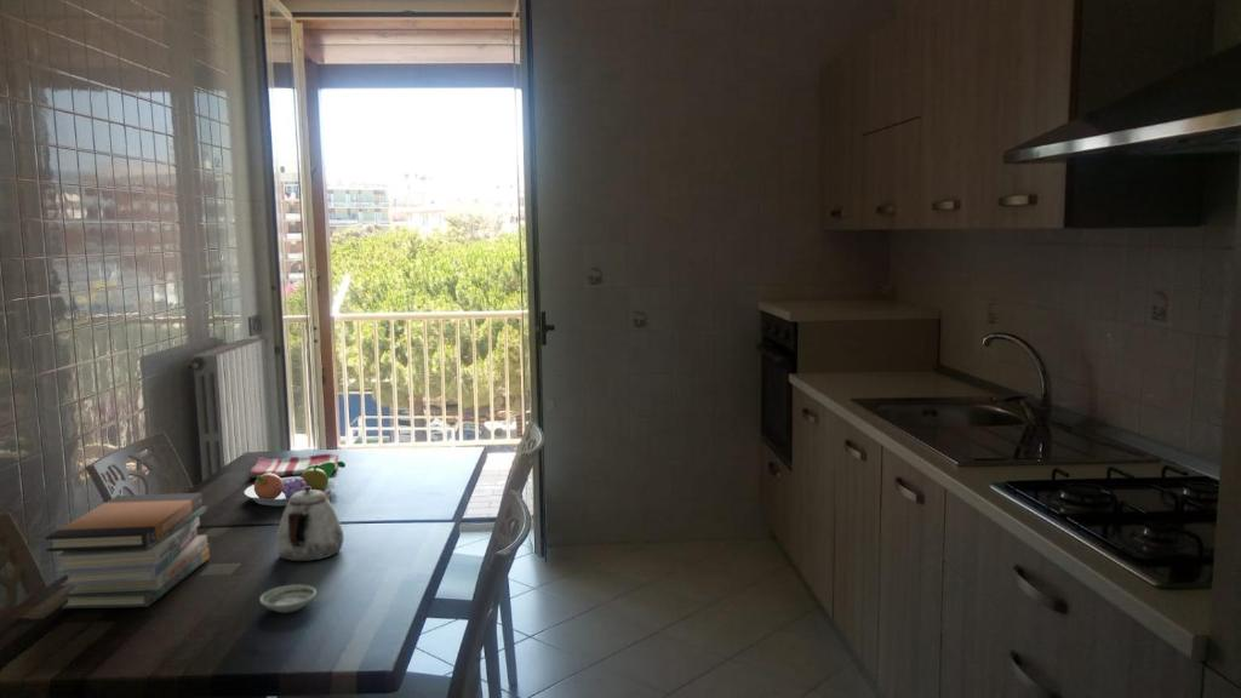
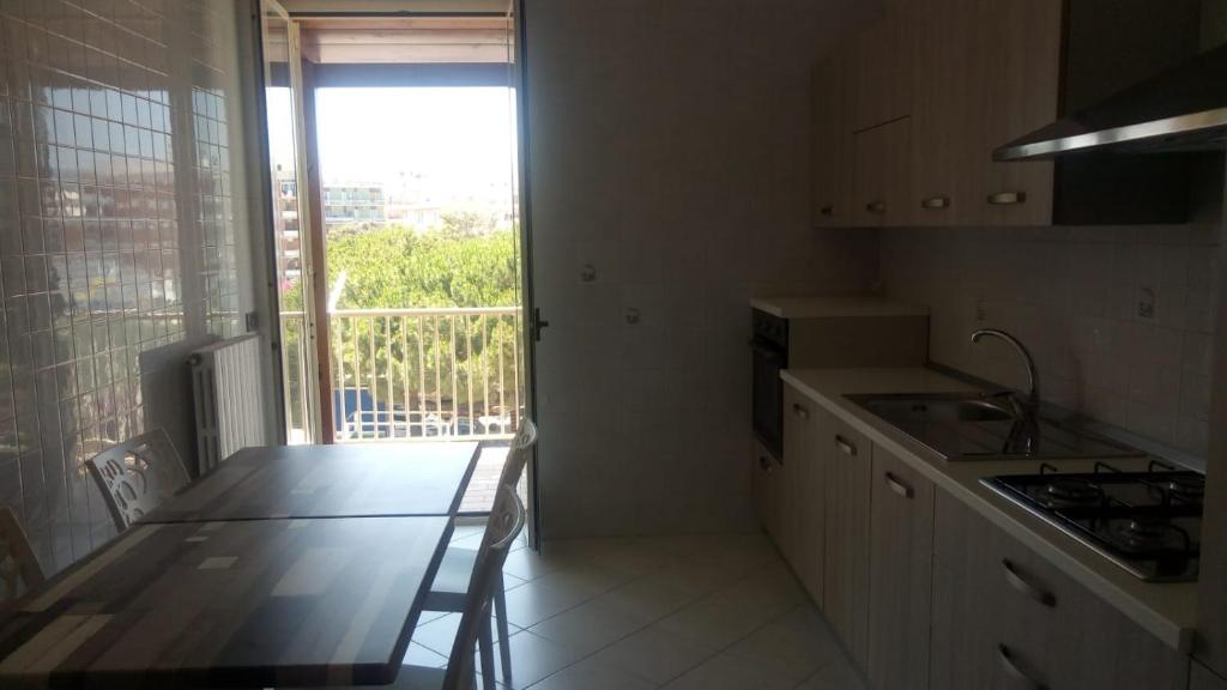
- saucer [258,584,318,613]
- book stack [44,492,211,610]
- fruit bowl [244,460,347,507]
- dish towel [248,453,341,479]
- teapot [275,486,344,562]
